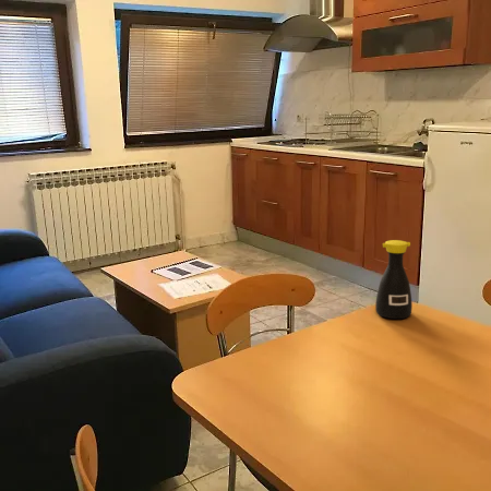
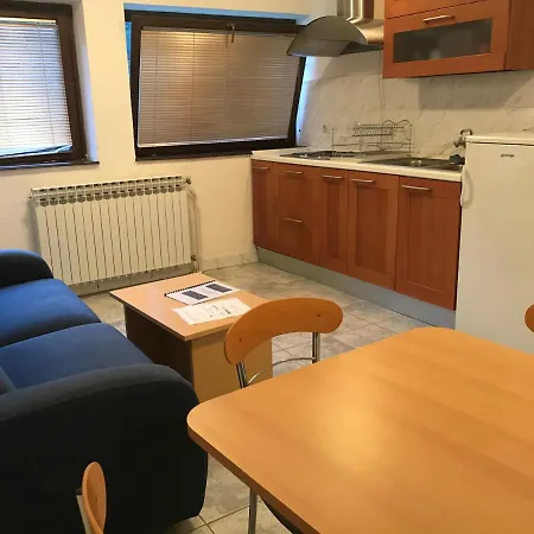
- bottle [374,239,414,320]
